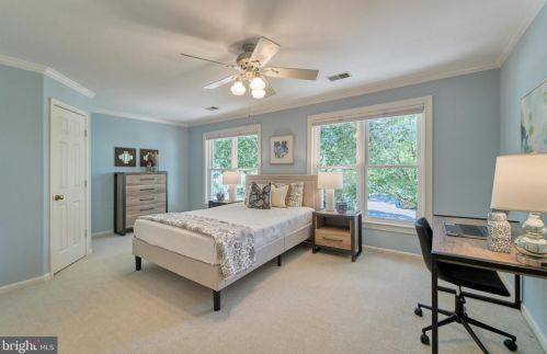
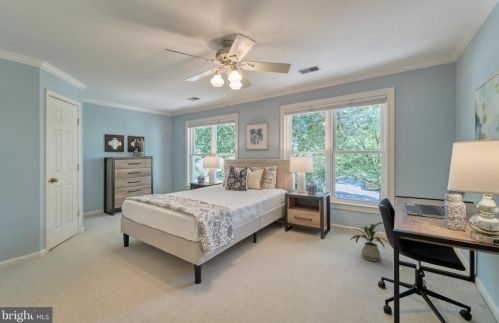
+ house plant [345,221,389,262]
